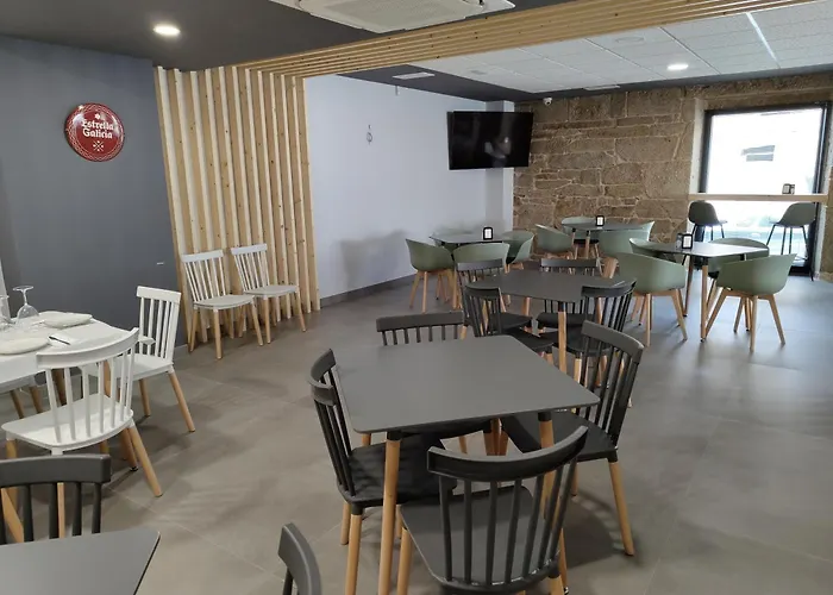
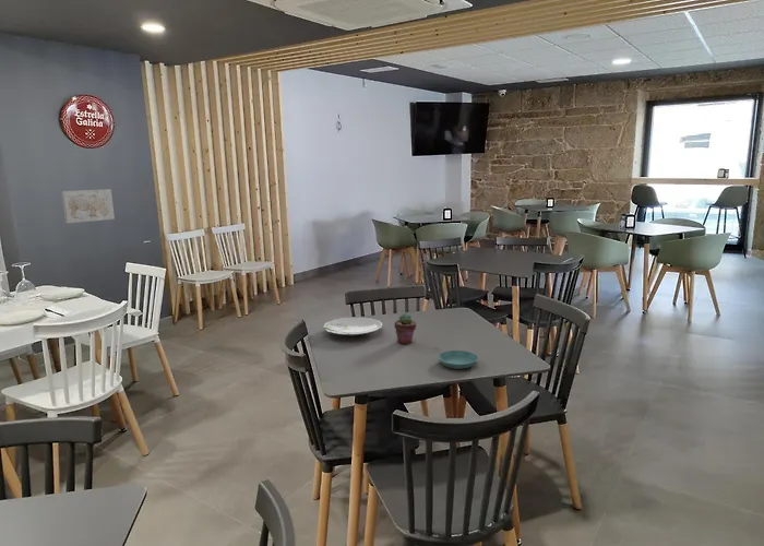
+ wall art [60,188,116,224]
+ saucer [437,349,479,370]
+ potted succulent [393,312,417,345]
+ plate [322,317,383,337]
